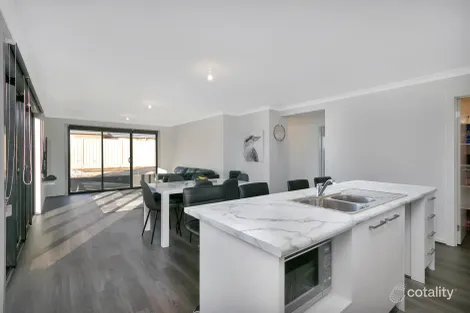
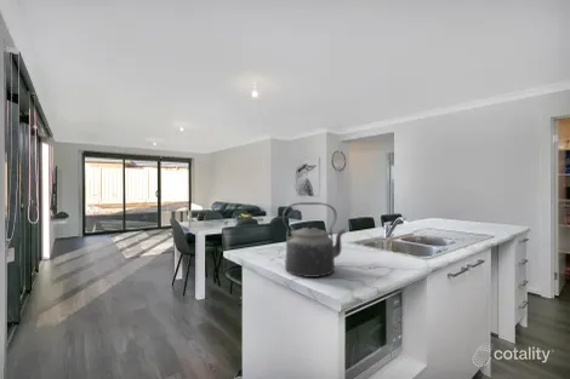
+ kettle [281,201,347,278]
